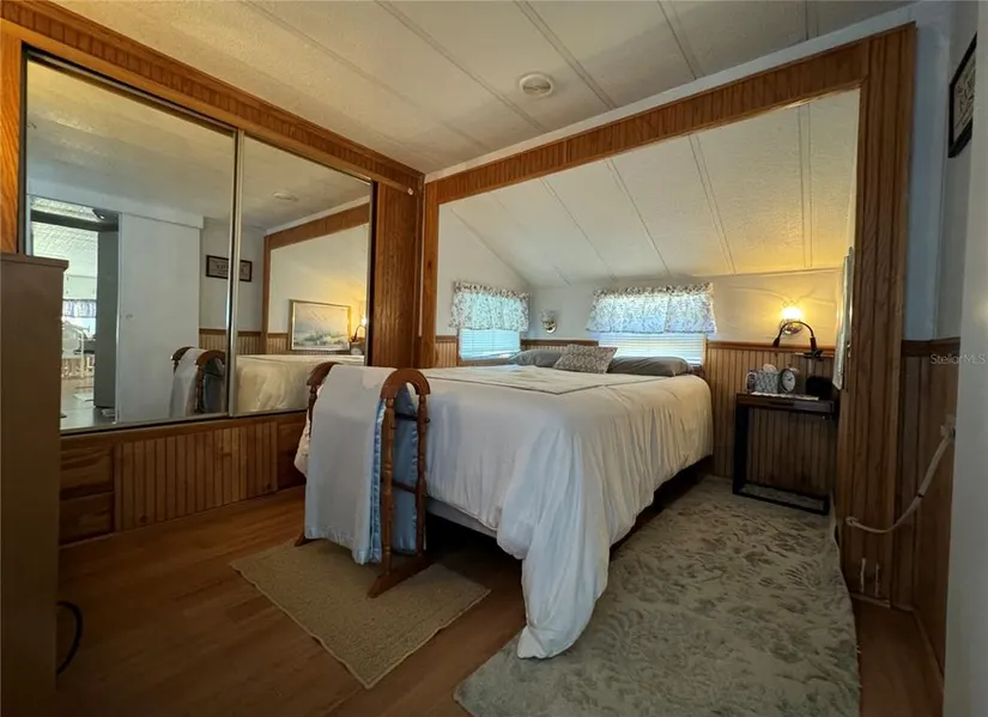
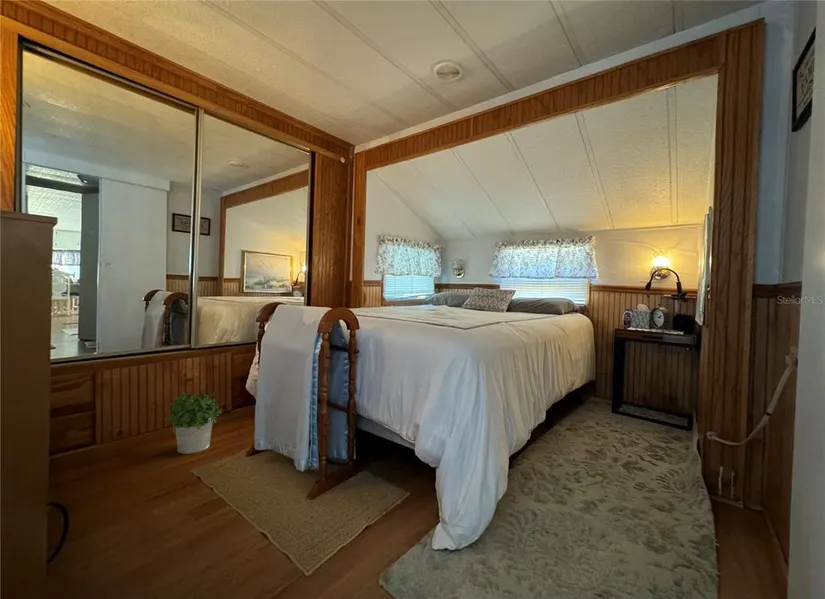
+ potted plant [163,391,223,455]
